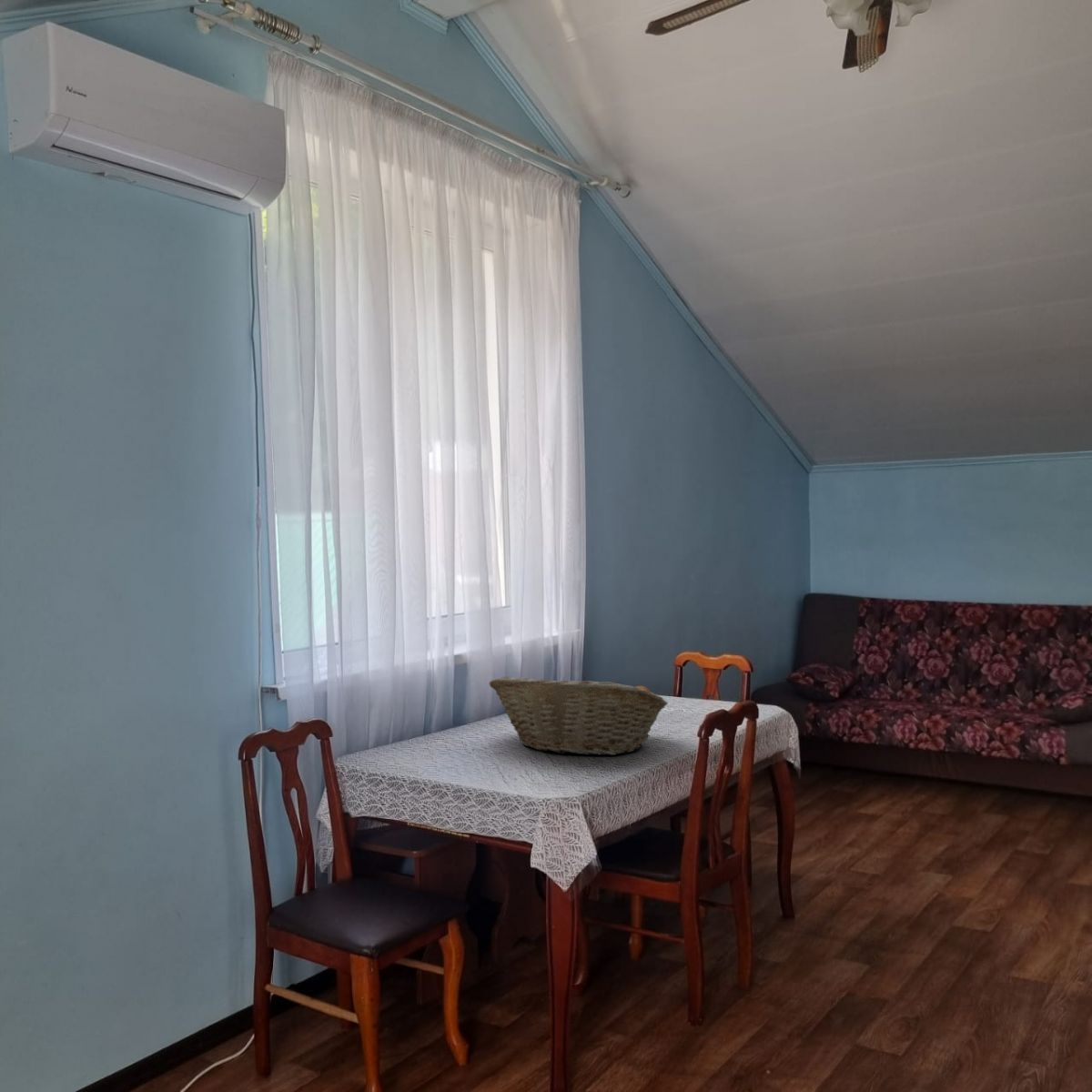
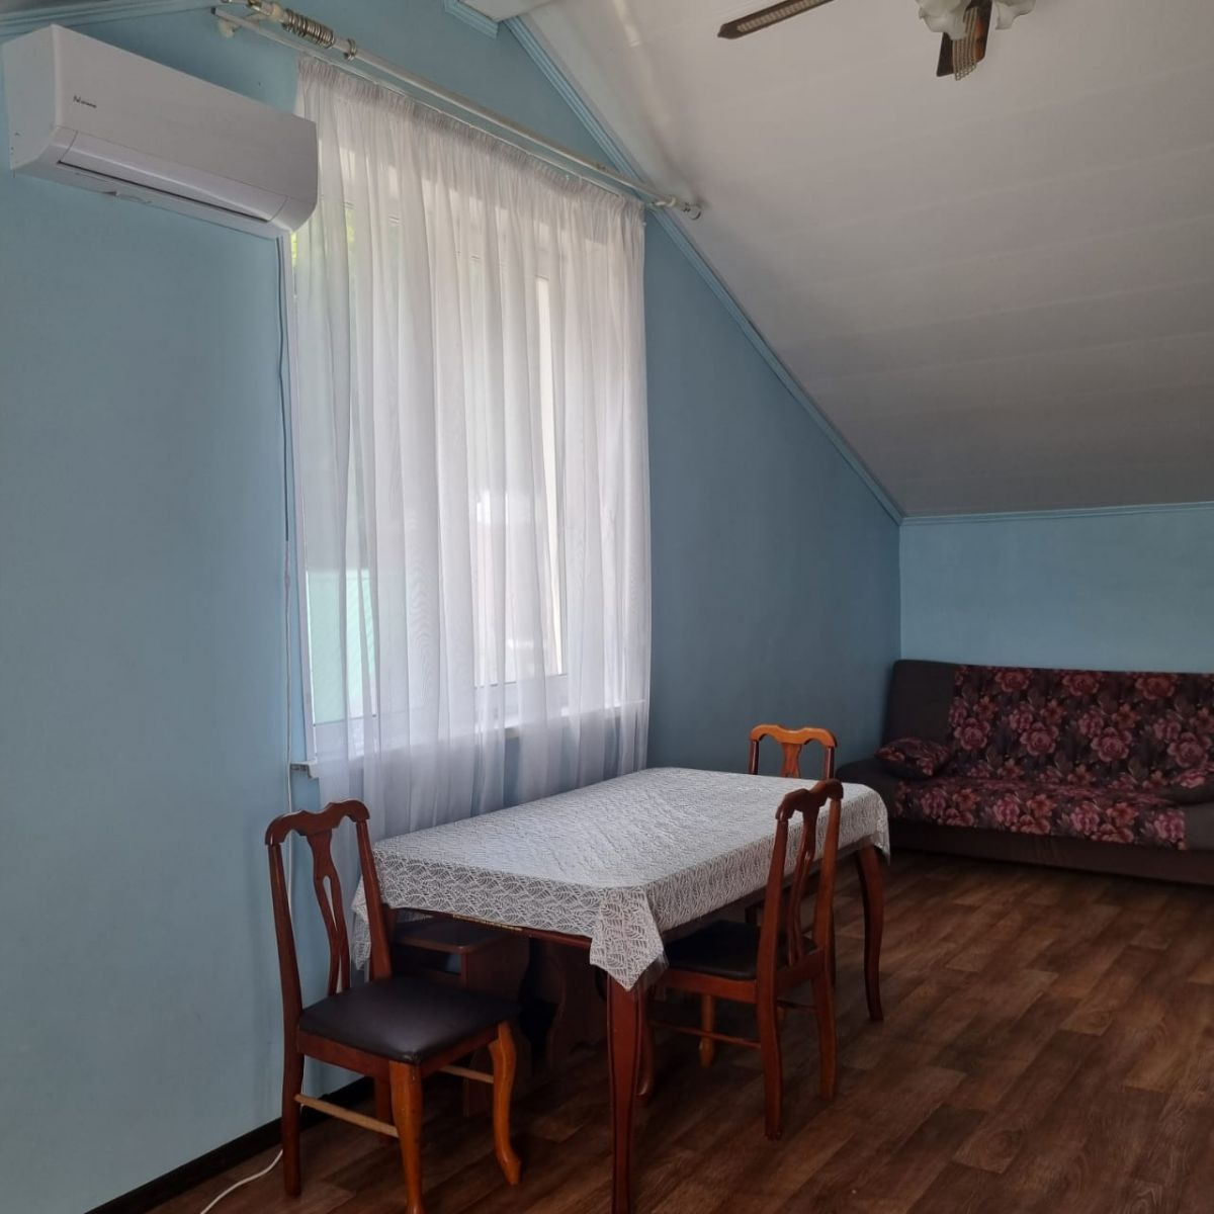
- fruit basket [489,674,669,756]
